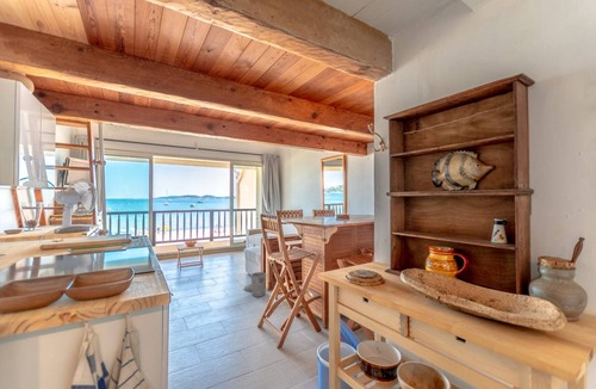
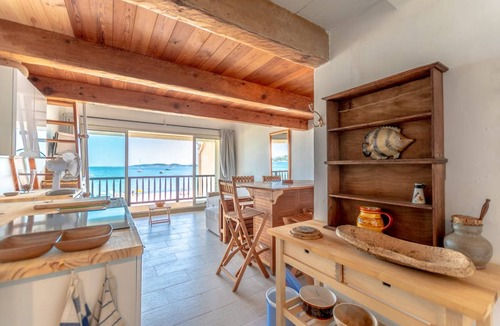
- trash can [243,271,268,297]
